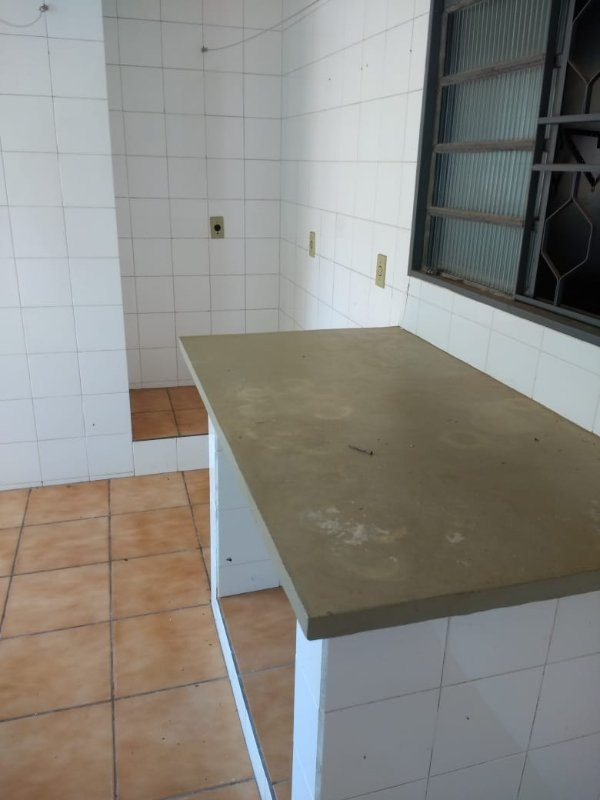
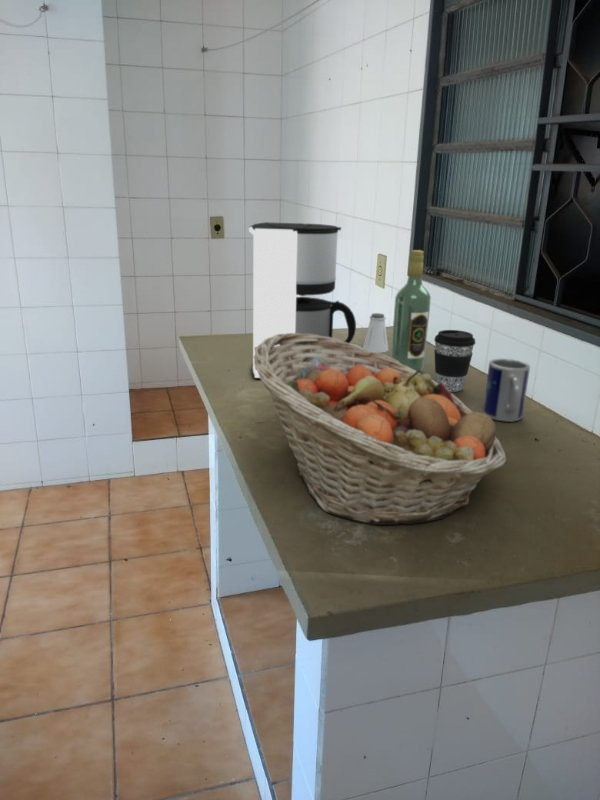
+ fruit basket [254,333,508,526]
+ wine bottle [390,249,432,373]
+ saltshaker [362,312,389,354]
+ mug [482,358,531,423]
+ coffee maker [248,221,357,379]
+ coffee cup [433,329,476,392]
